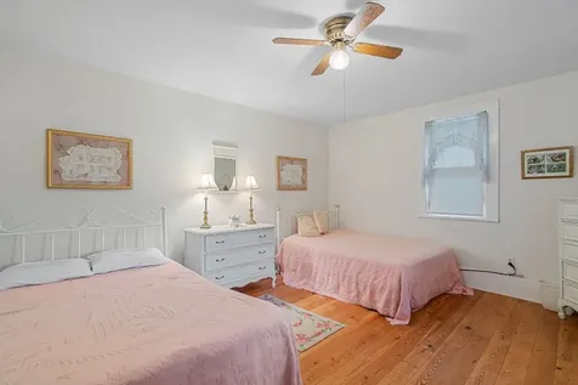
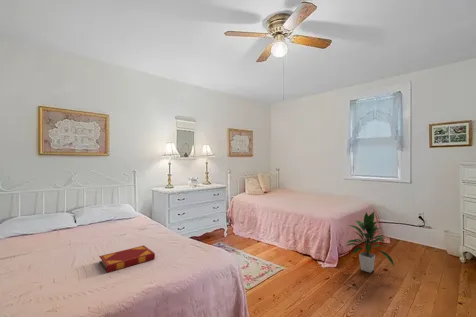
+ indoor plant [345,211,396,274]
+ hardback book [98,245,156,273]
